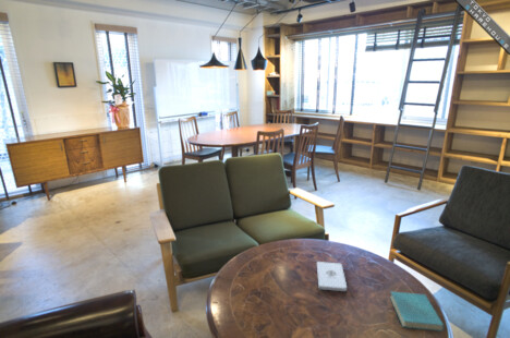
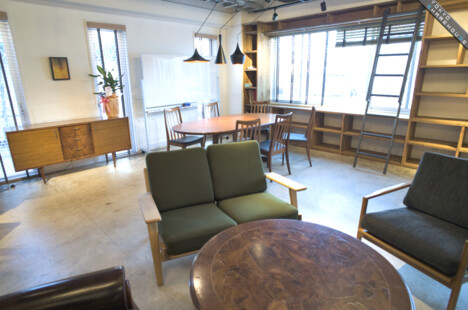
- book [389,290,446,333]
- notepad [316,261,348,292]
